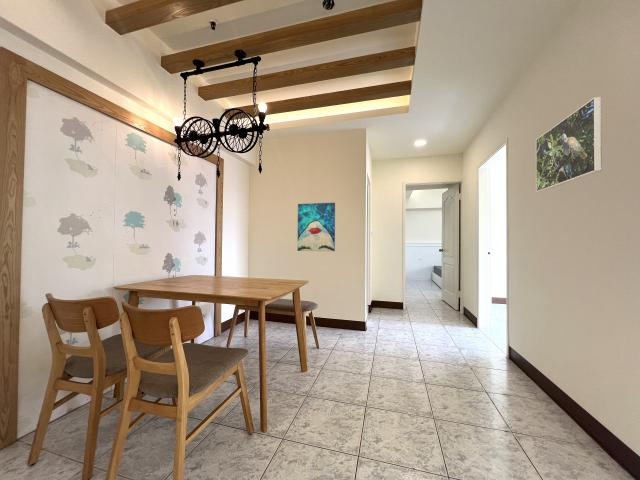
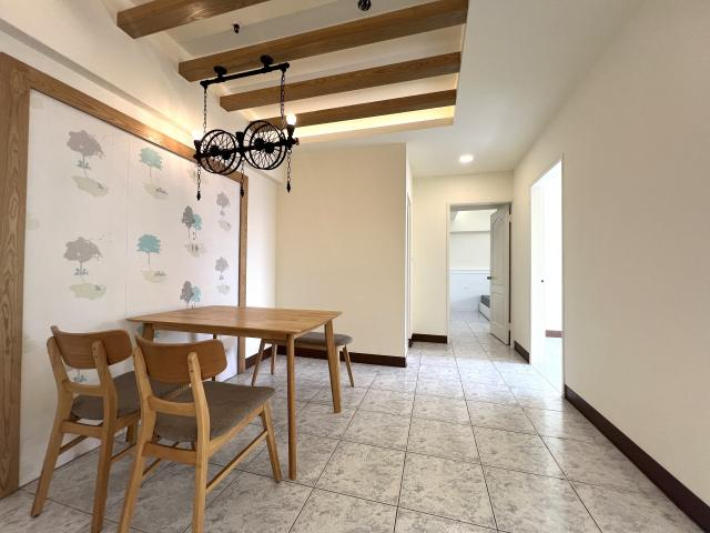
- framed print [535,96,603,193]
- wall art [297,202,336,252]
